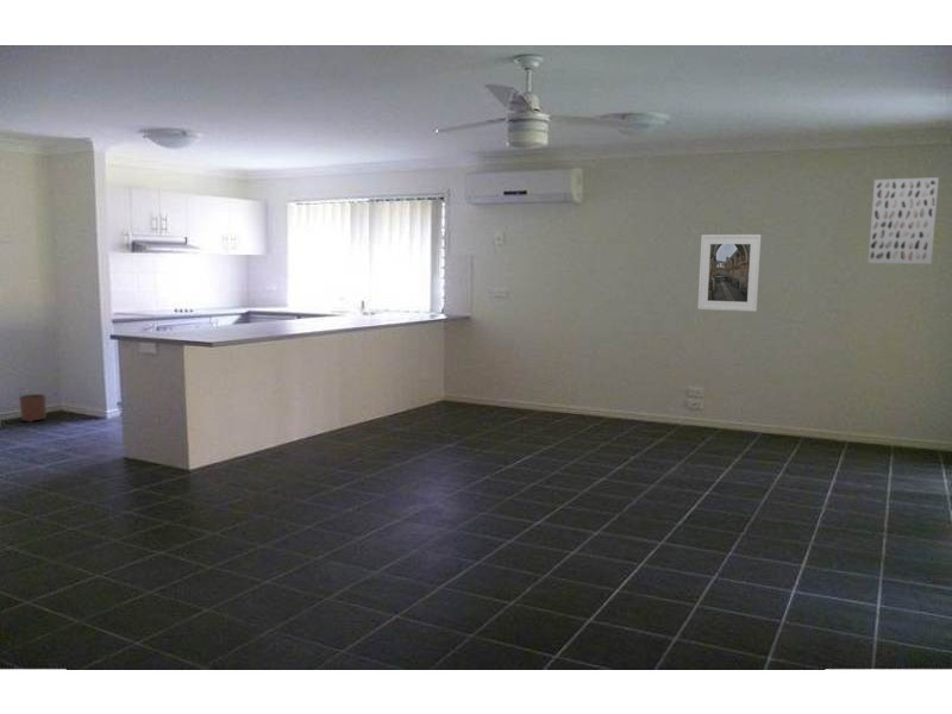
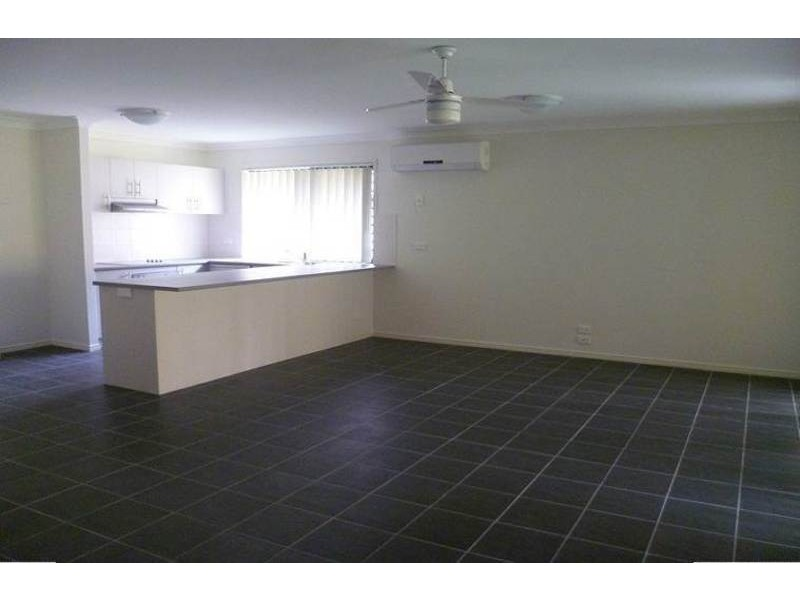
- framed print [697,233,763,313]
- wall art [868,176,940,265]
- planter [18,393,48,422]
